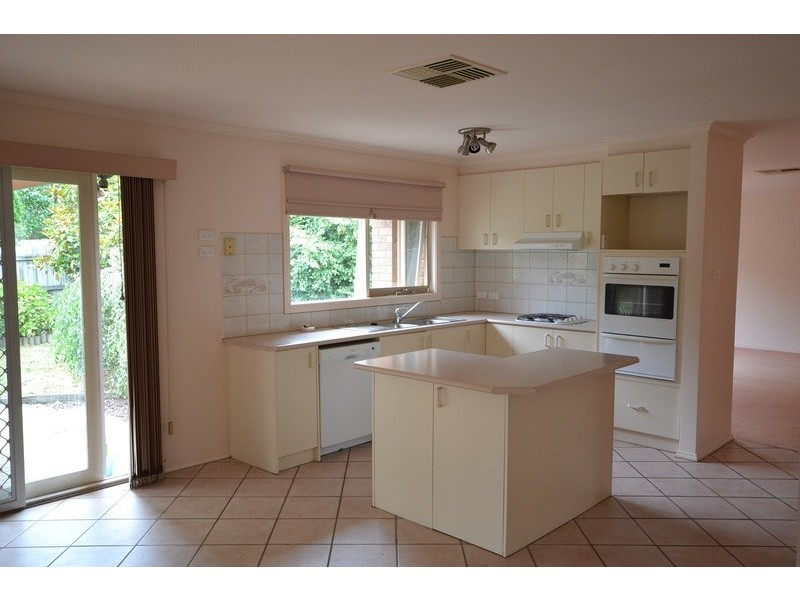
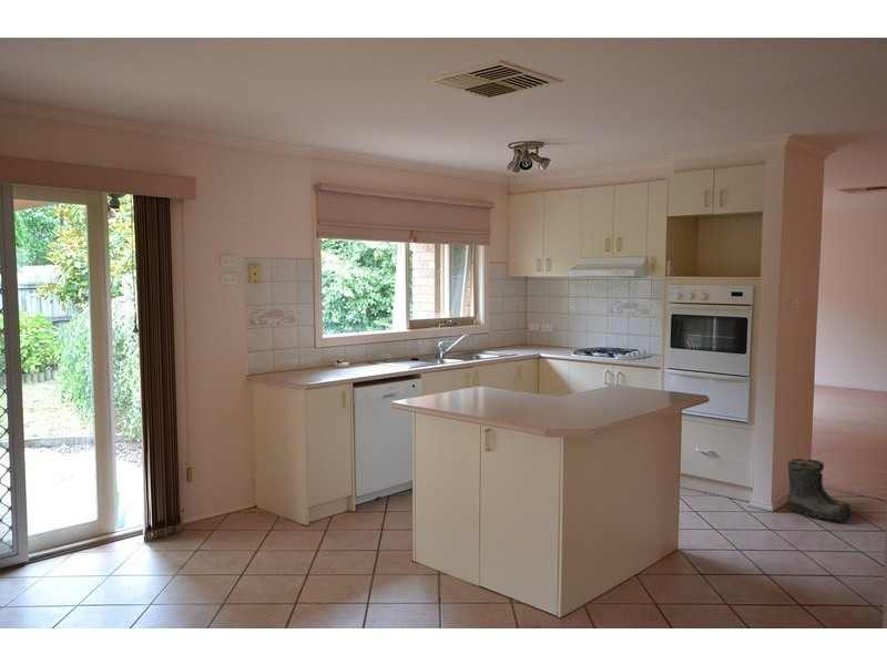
+ boots [786,458,853,524]
